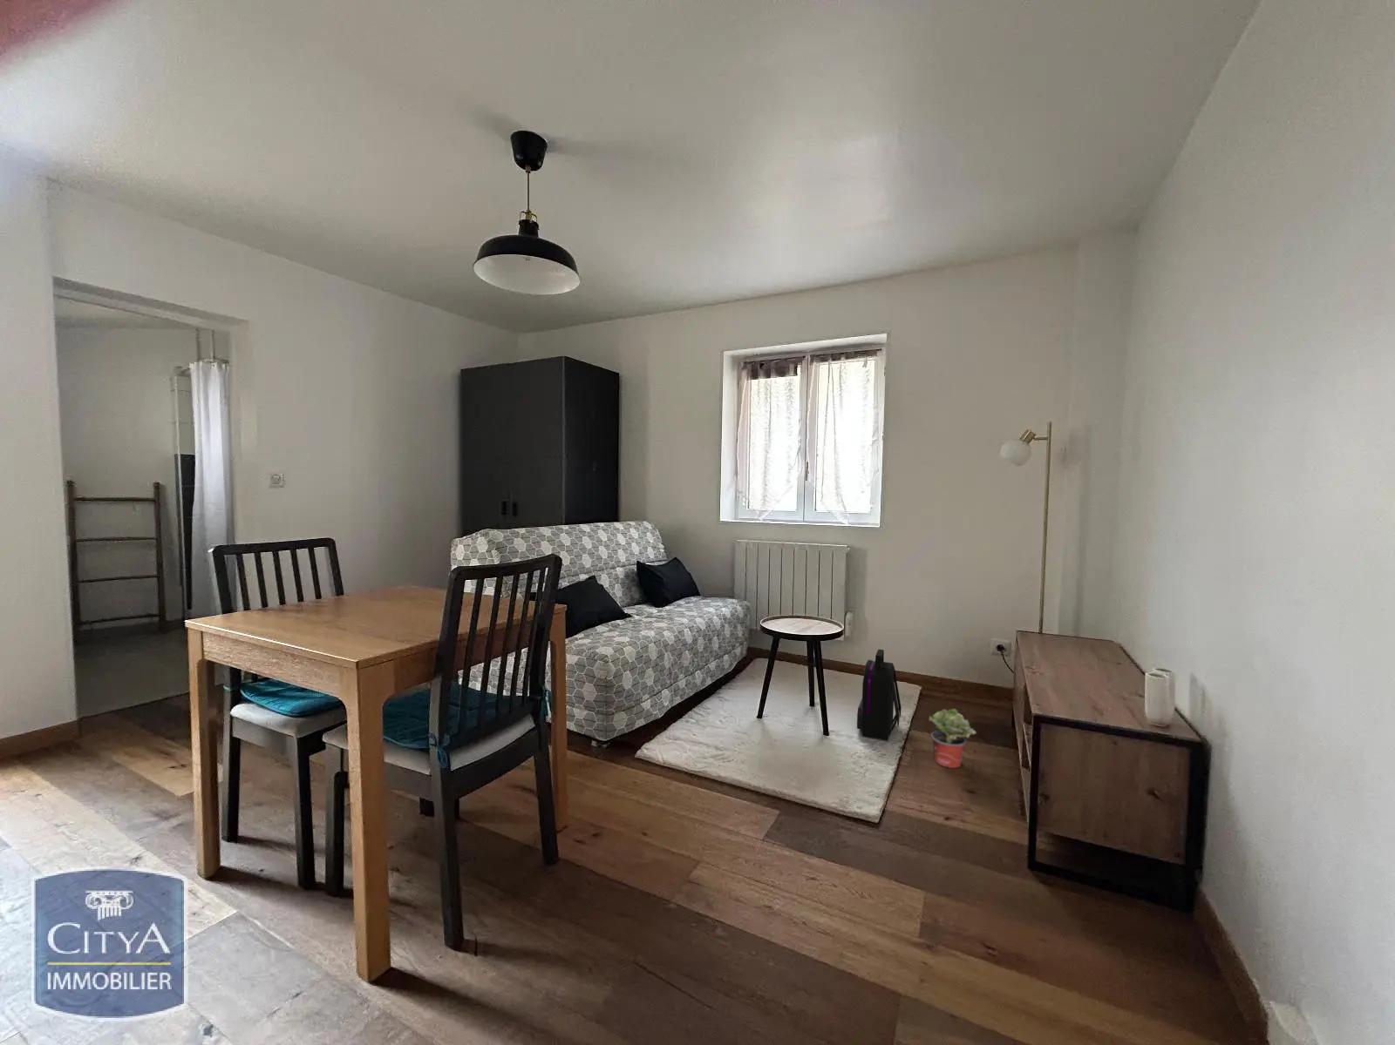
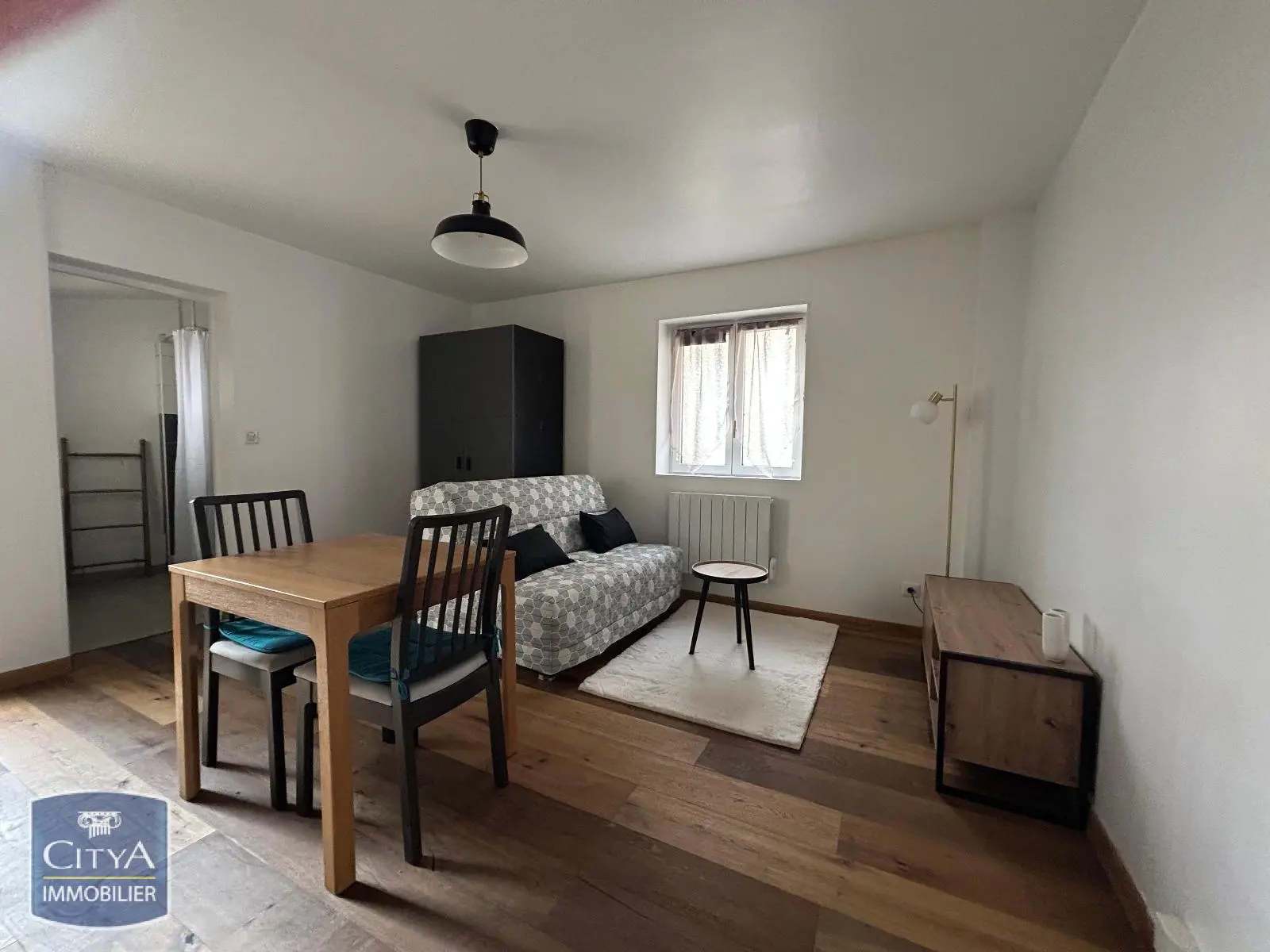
- potted plant [928,708,978,769]
- backpack [856,649,903,741]
